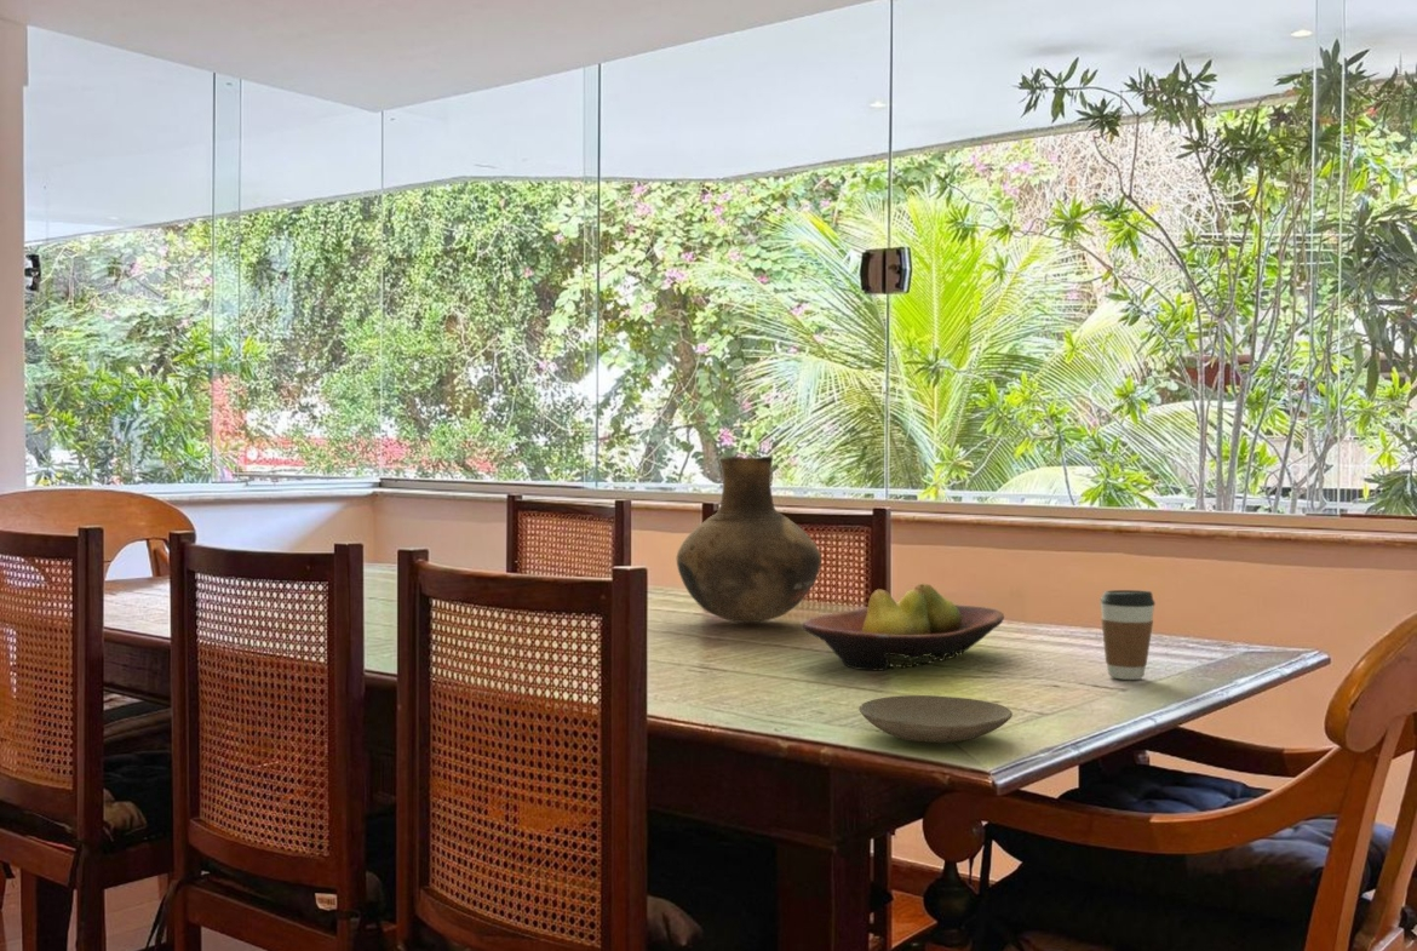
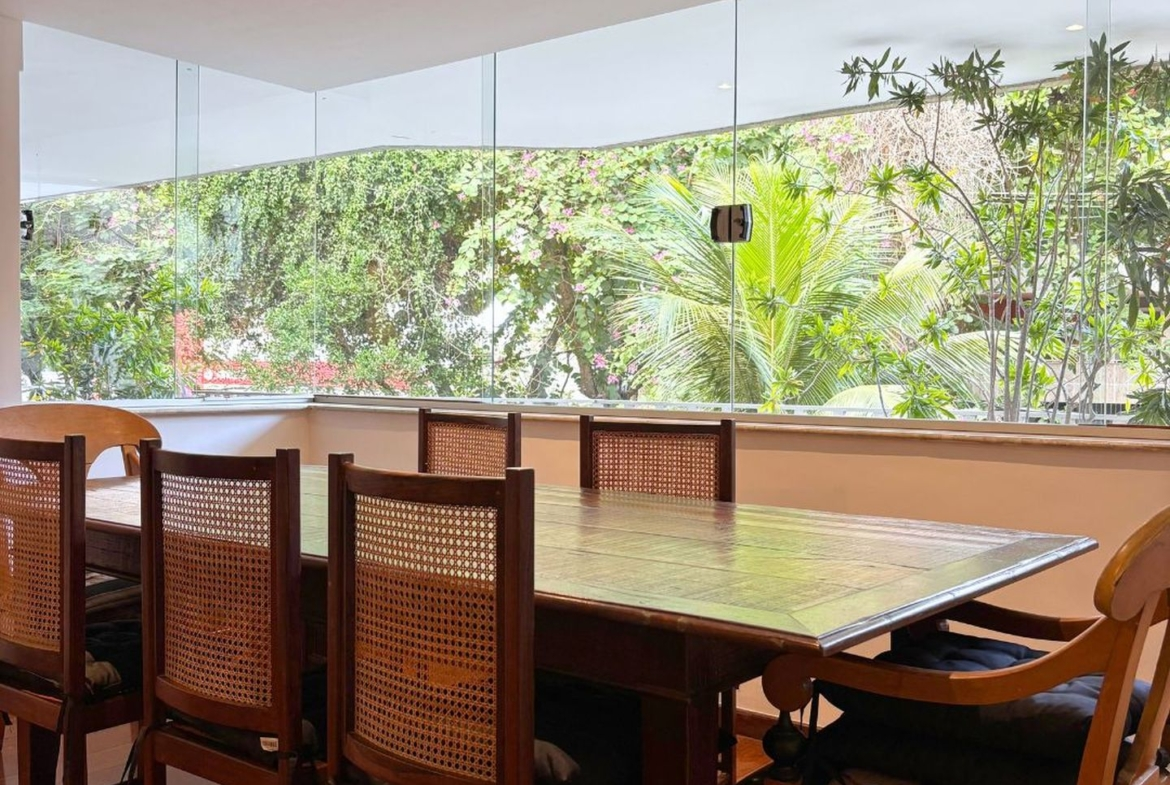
- plate [857,694,1014,744]
- vase [676,456,822,624]
- fruit bowl [801,583,1005,671]
- coffee cup [1098,589,1157,681]
